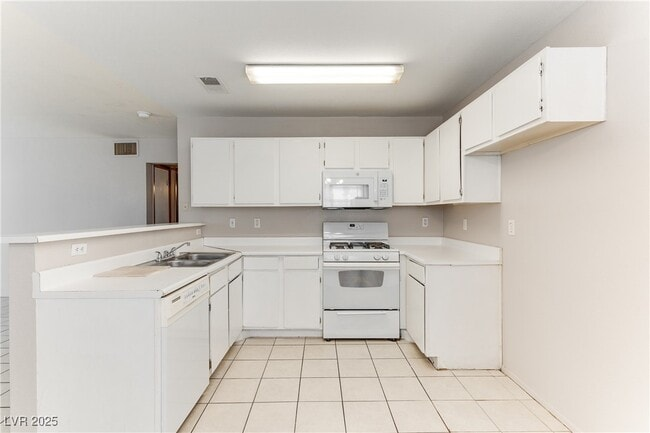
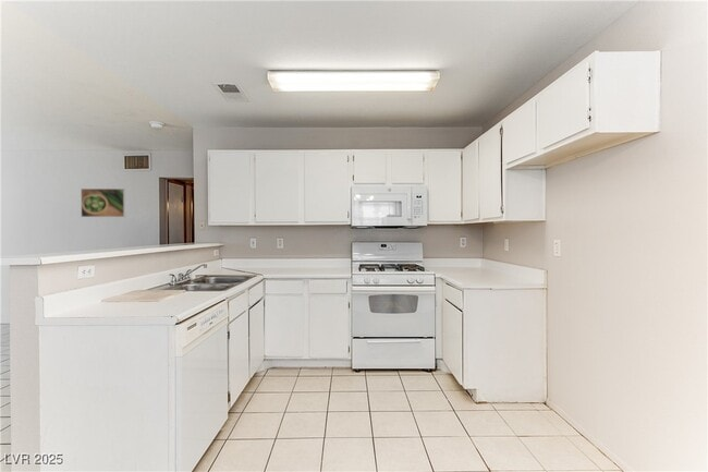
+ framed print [80,187,126,218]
